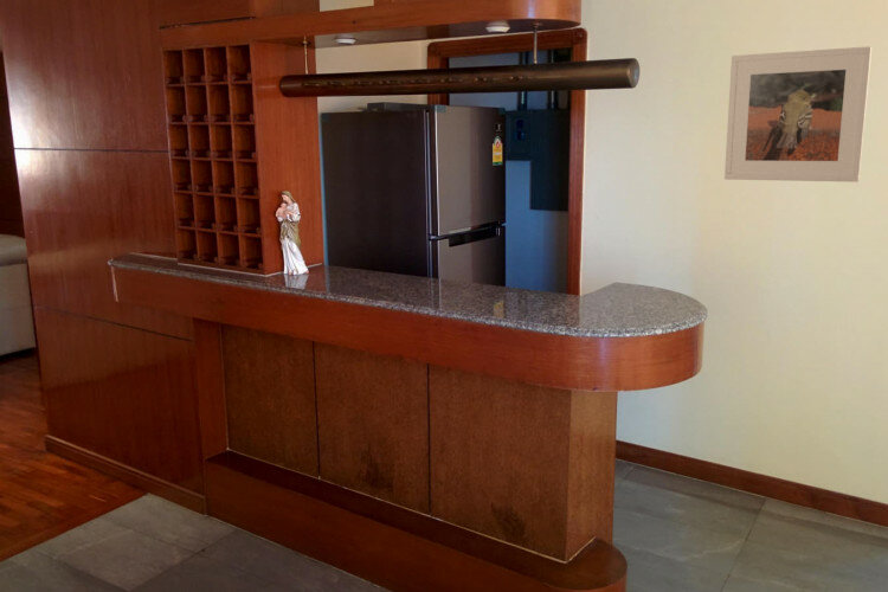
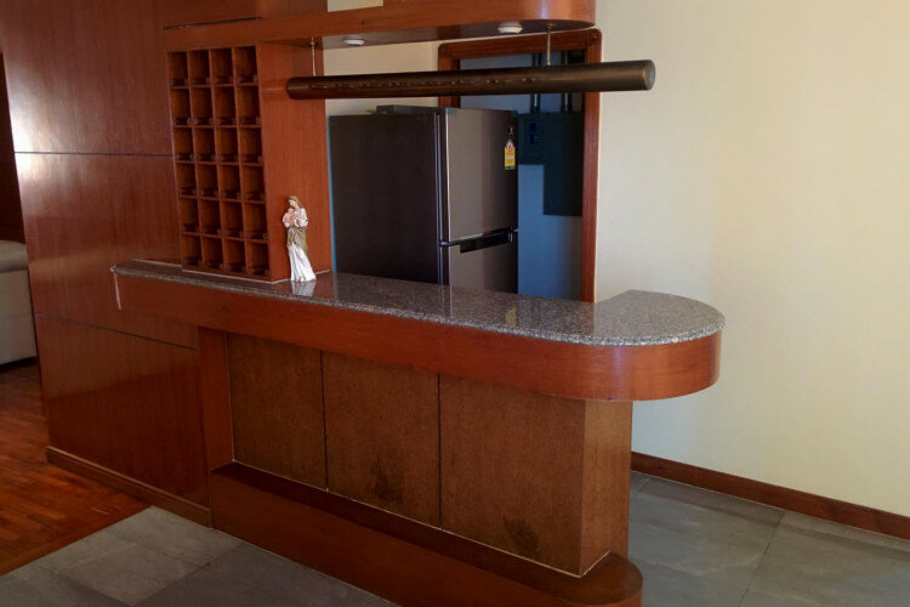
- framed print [723,45,873,184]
